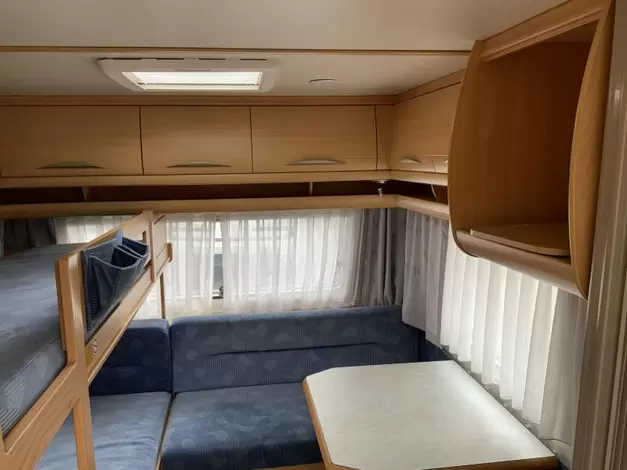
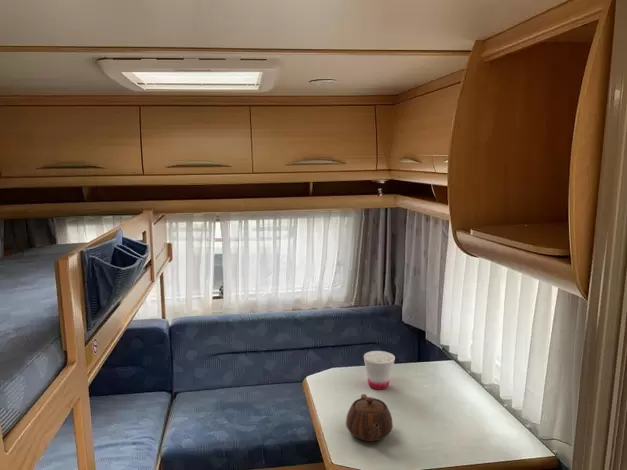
+ teapot [345,393,394,442]
+ cup [363,350,396,390]
